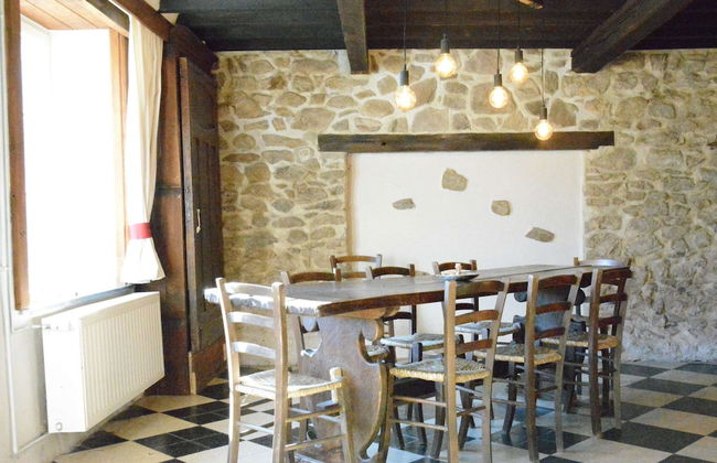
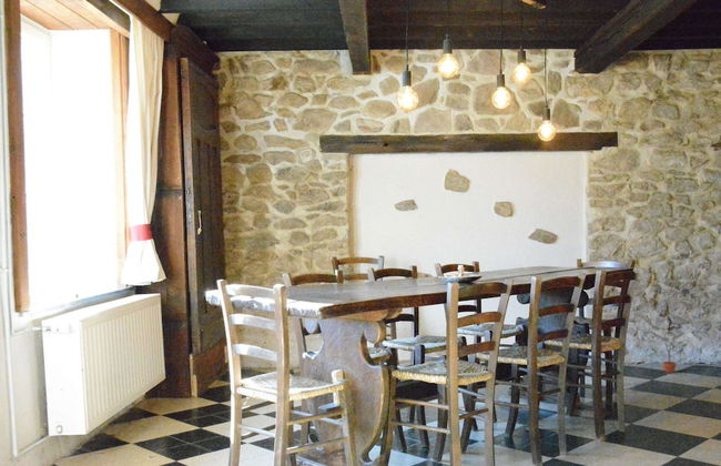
+ potted plant [648,323,689,374]
